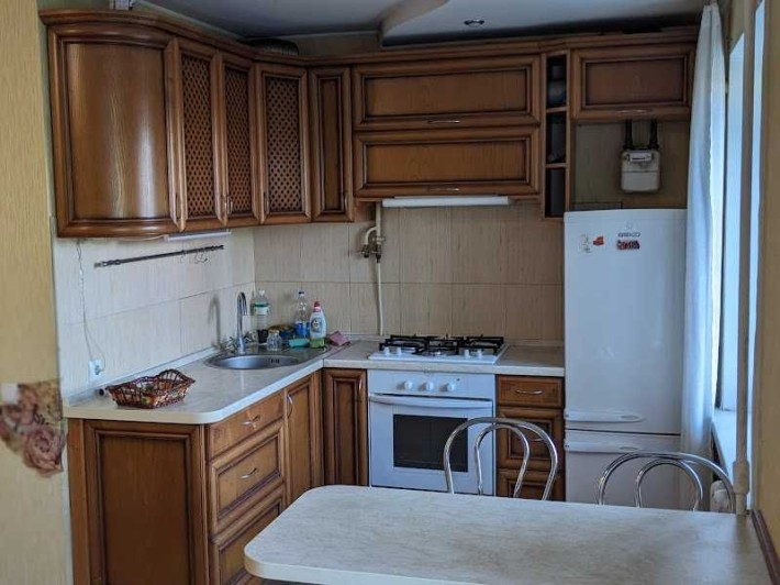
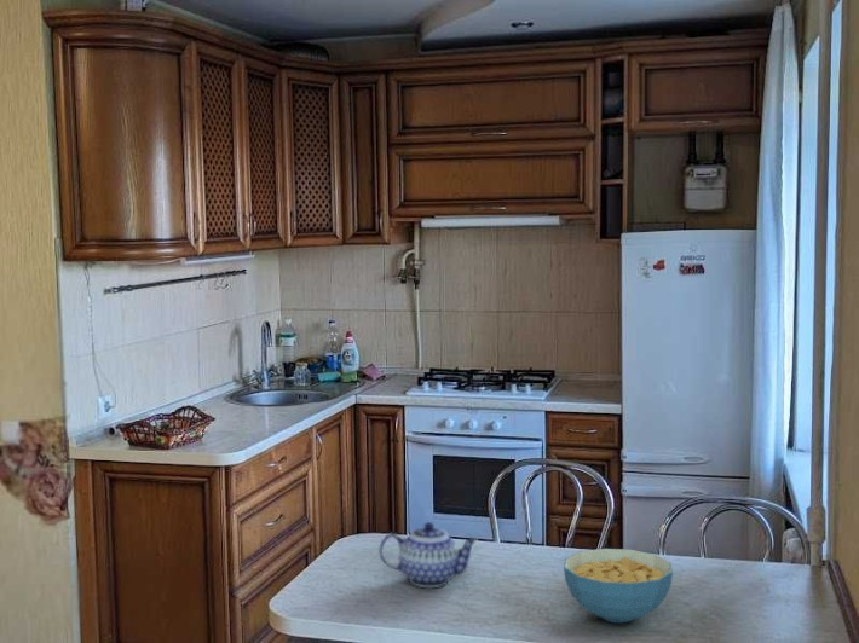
+ cereal bowl [563,548,674,624]
+ teapot [377,521,478,589]
